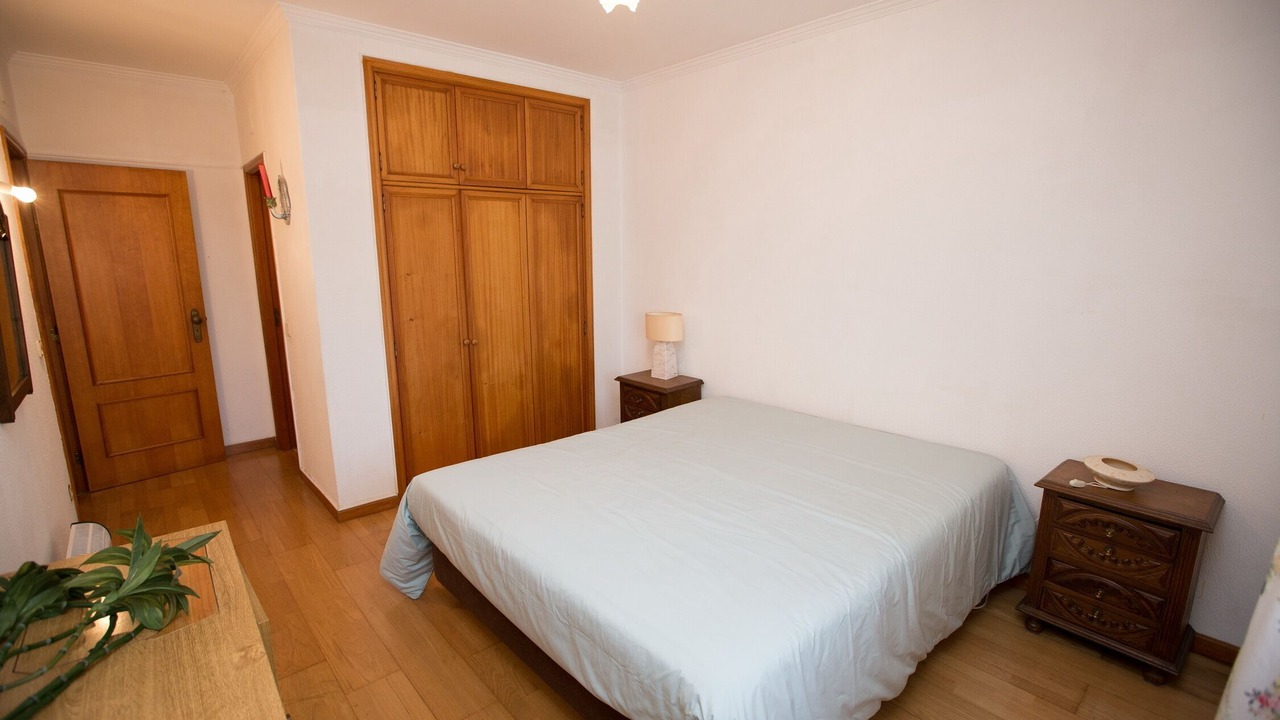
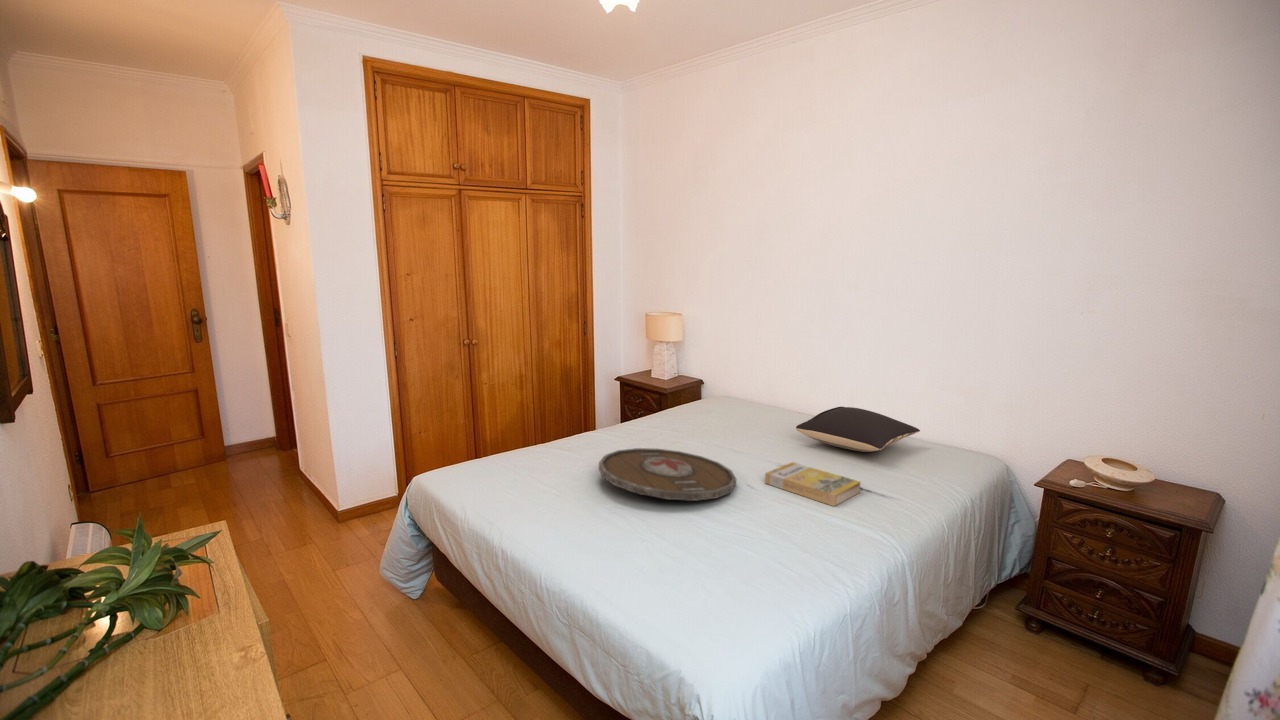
+ pillow [795,406,921,453]
+ book [764,461,862,507]
+ serving tray [597,447,737,502]
